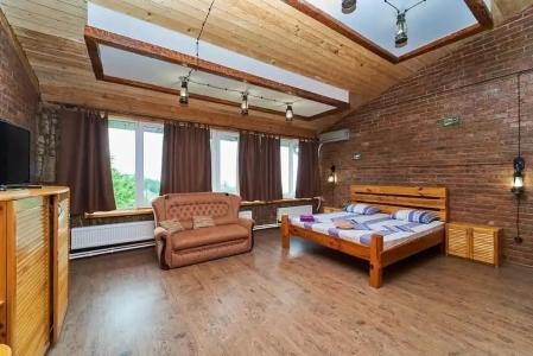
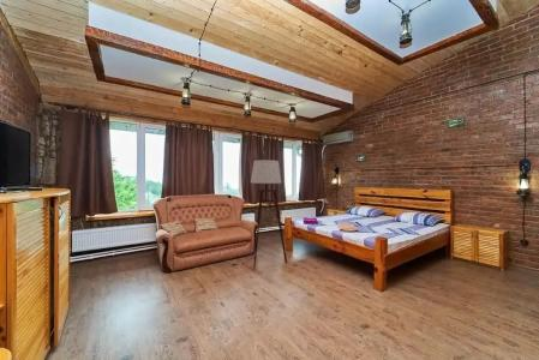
+ floor lamp [229,158,288,271]
